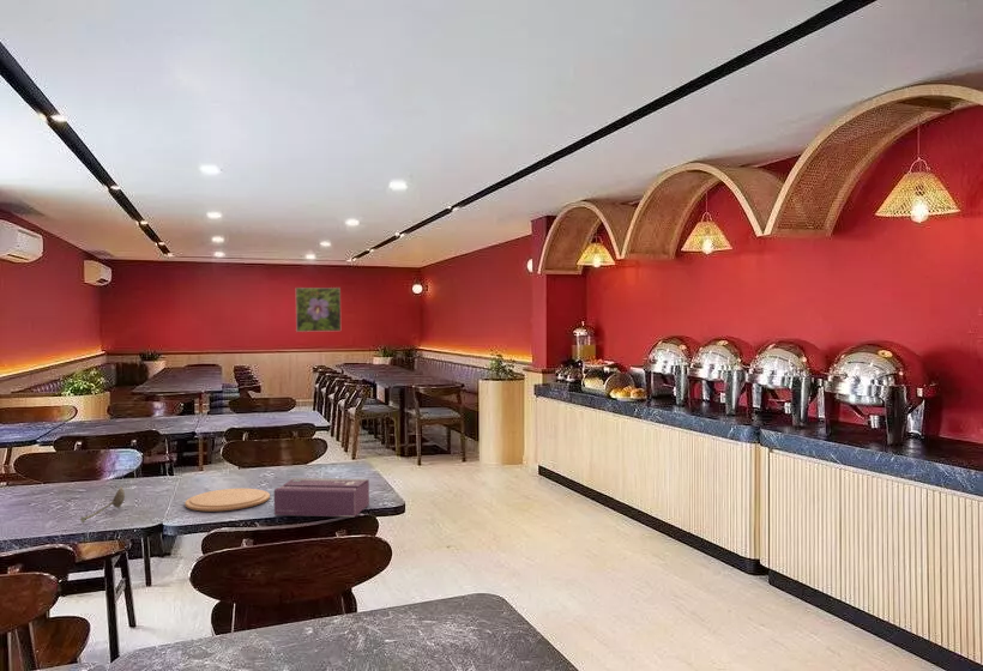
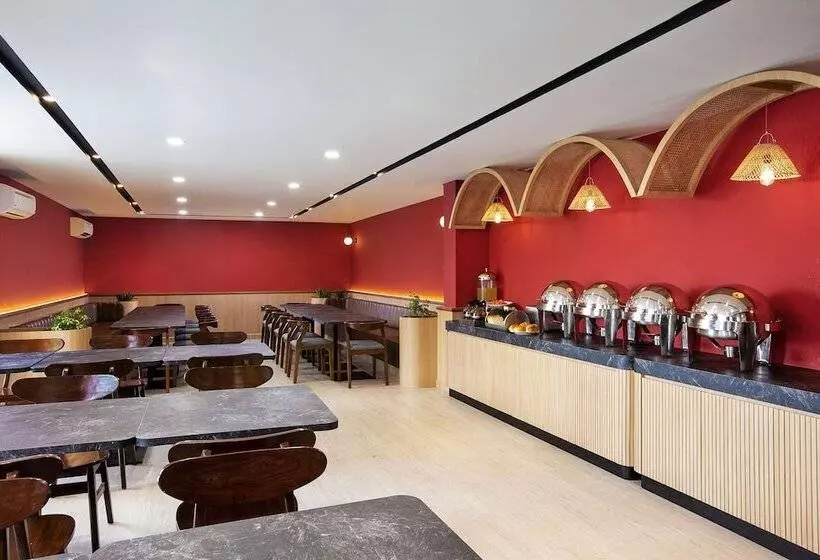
- tissue box [273,477,370,518]
- soupspoon [79,485,126,524]
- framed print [295,286,342,333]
- plate [183,488,271,513]
